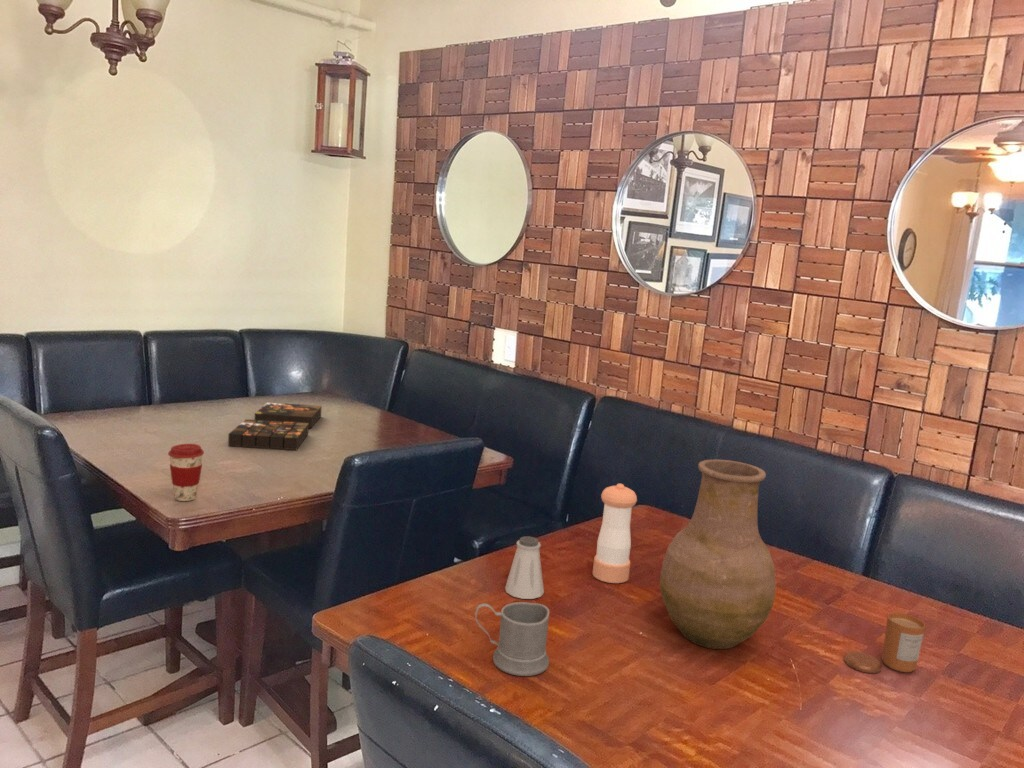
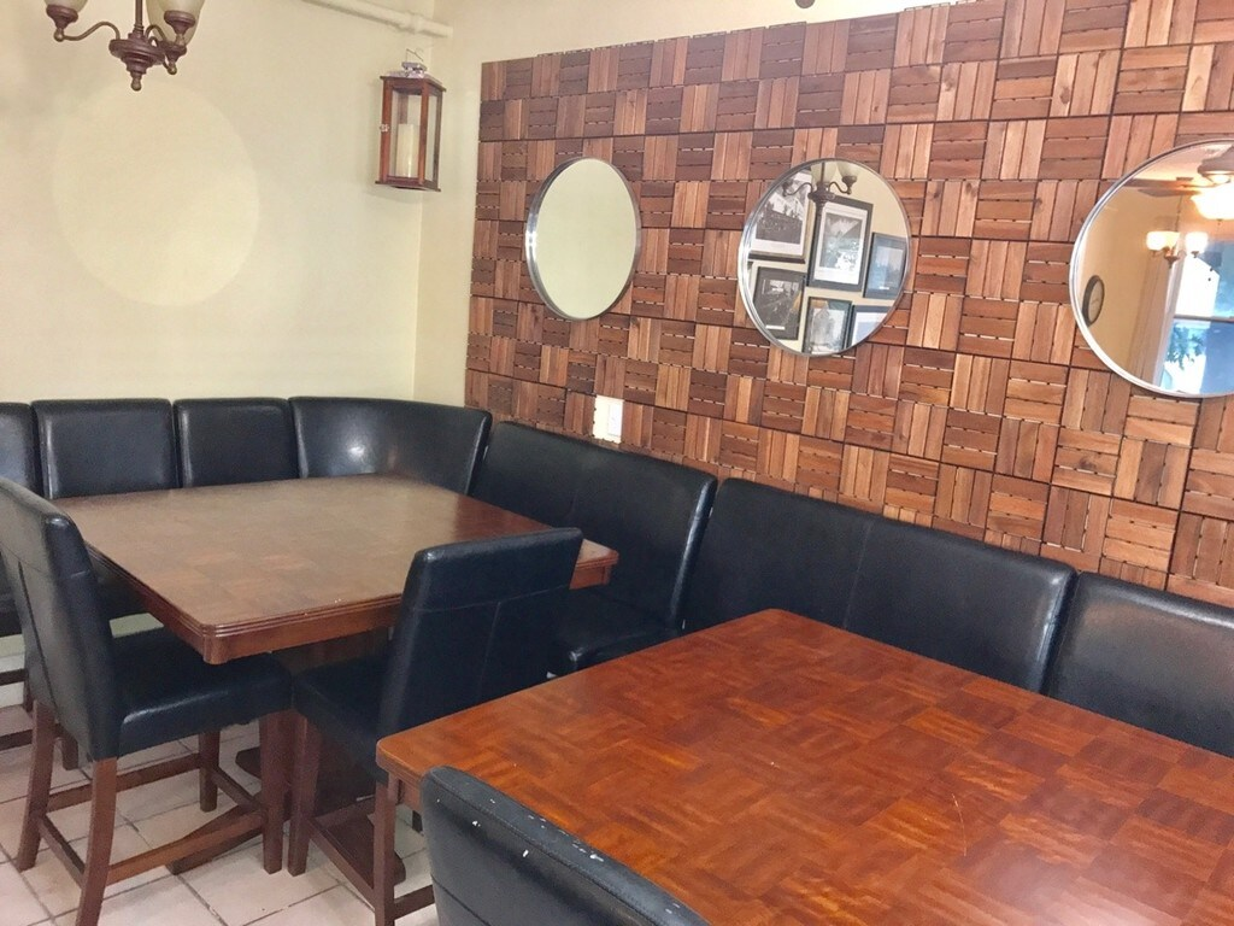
- vase [658,459,777,650]
- pepper shaker [592,483,638,584]
- mug [474,601,550,677]
- candle [843,612,926,674]
- saltshaker [504,535,545,600]
- coffee cup [167,443,205,502]
- board game [227,401,323,451]
